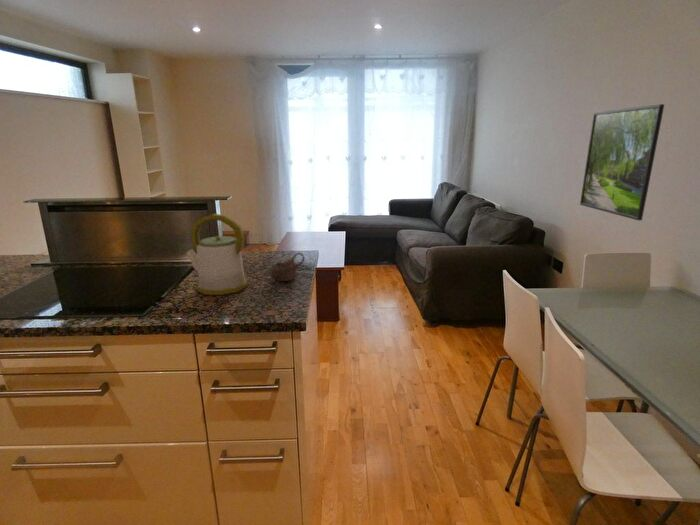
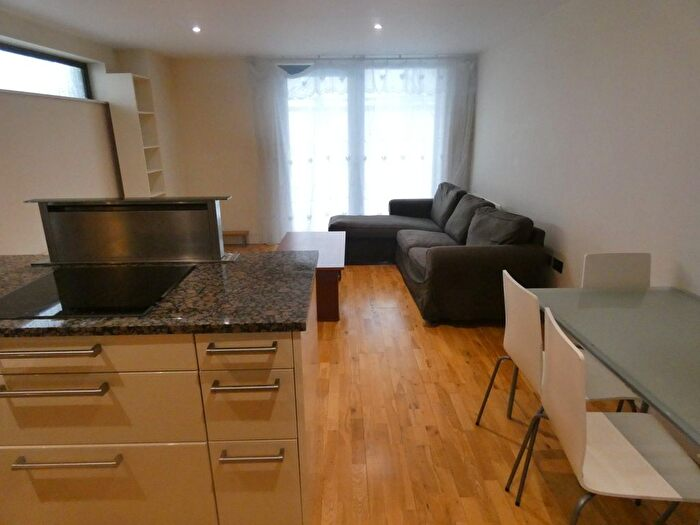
- kettle [185,213,248,296]
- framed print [579,103,665,221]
- cup [269,252,306,282]
